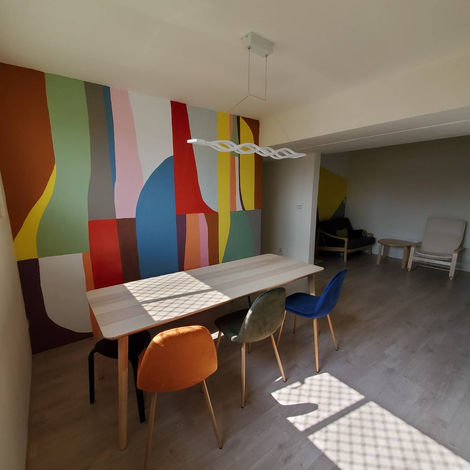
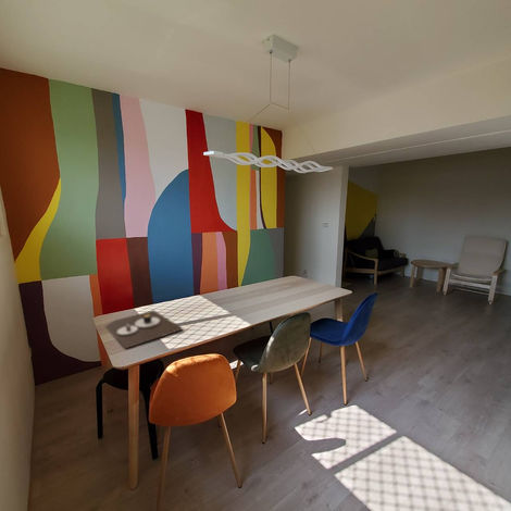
+ place mat [104,309,185,350]
